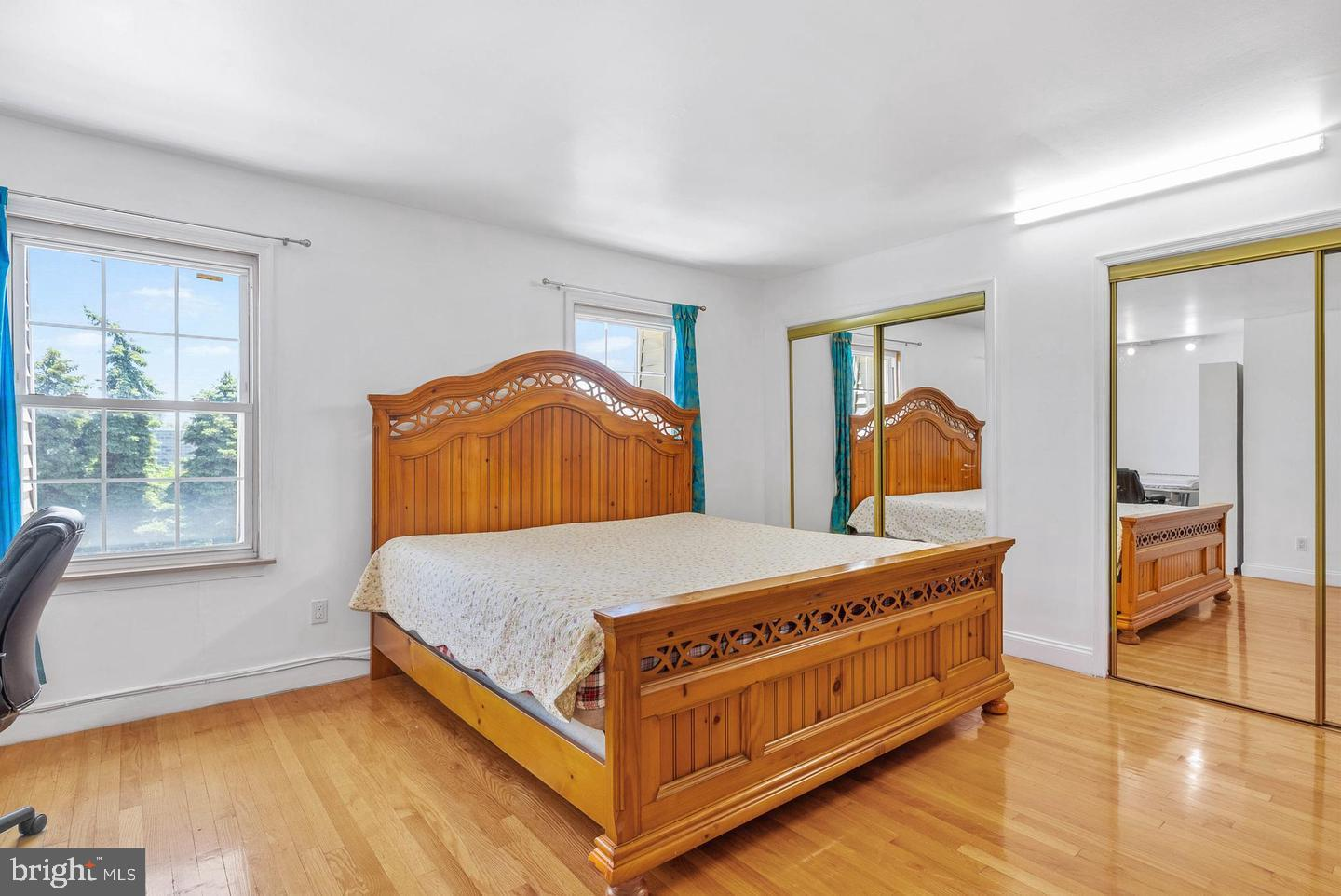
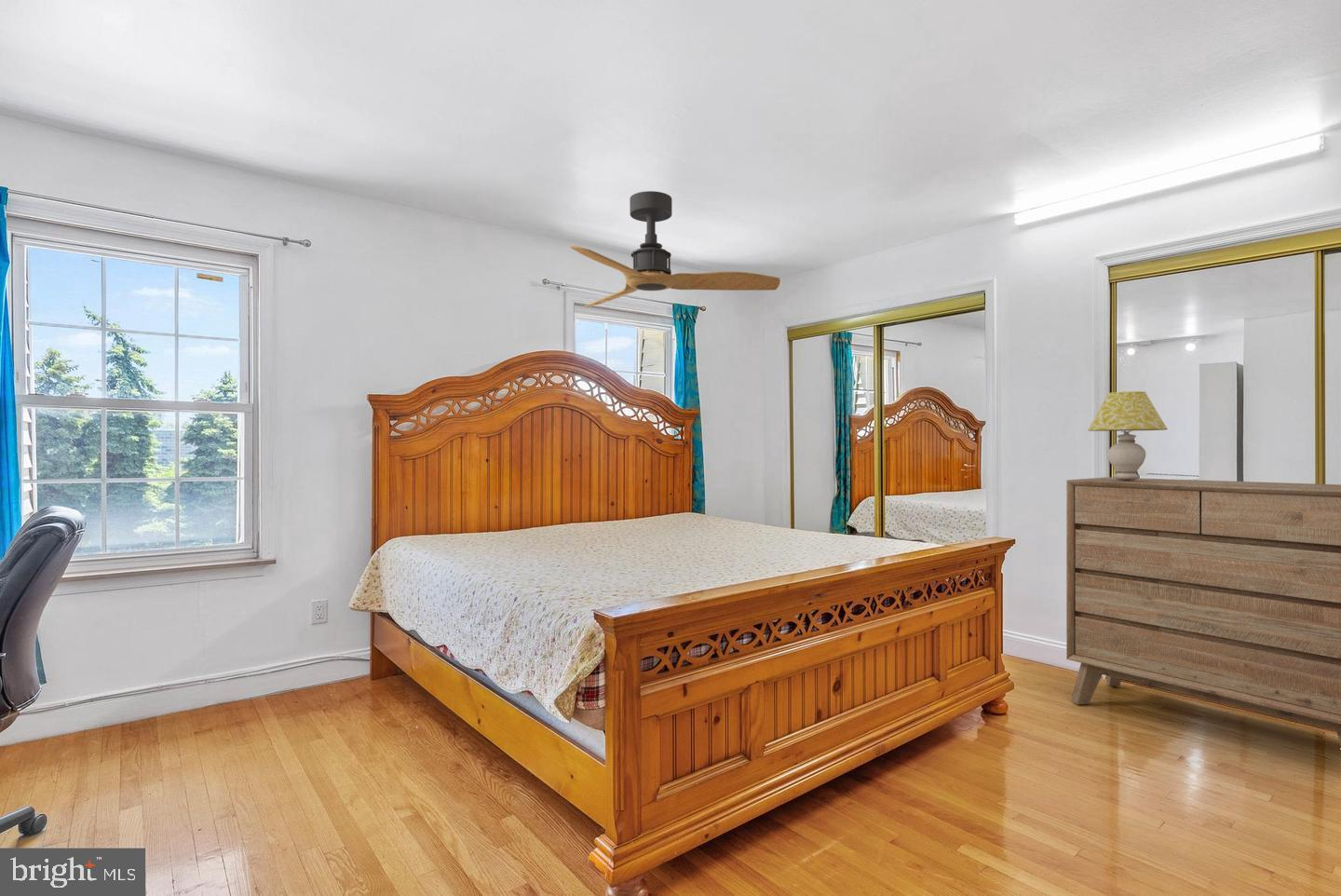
+ ceiling fan [568,190,781,308]
+ table lamp [1087,390,1169,481]
+ dresser [1065,476,1341,747]
